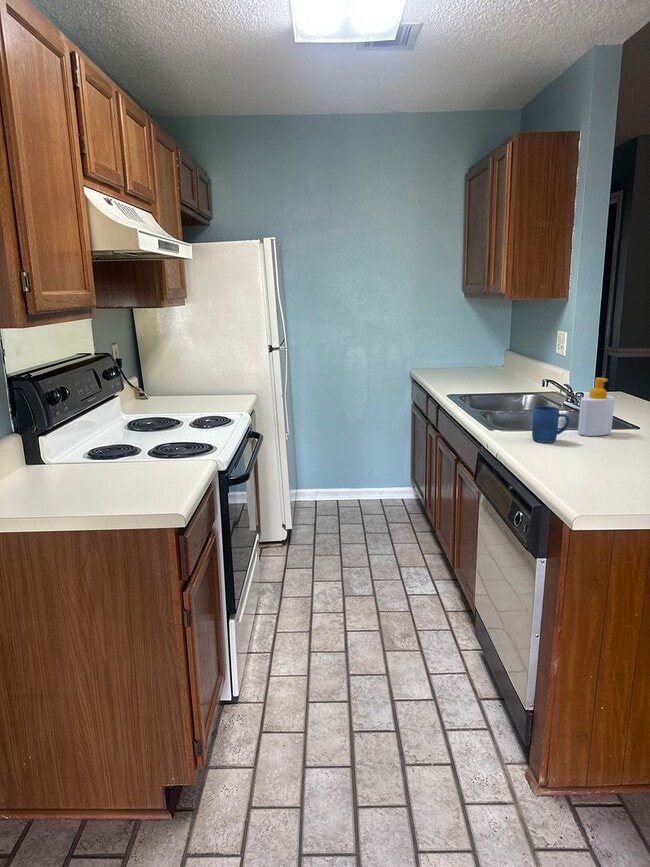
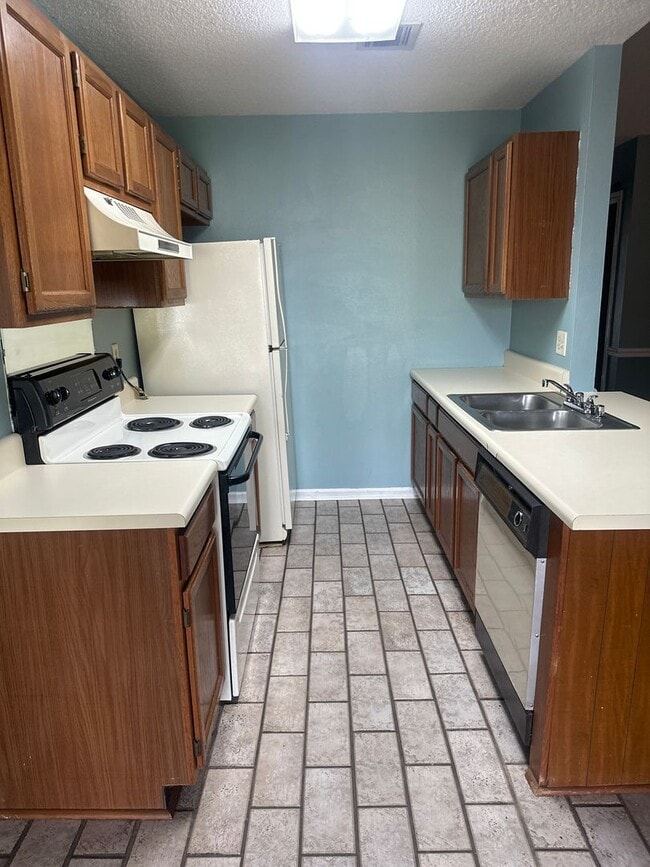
- soap bottle [577,377,615,437]
- mug [531,405,571,444]
